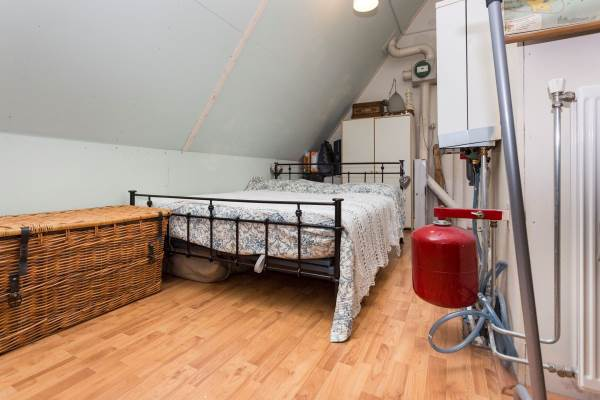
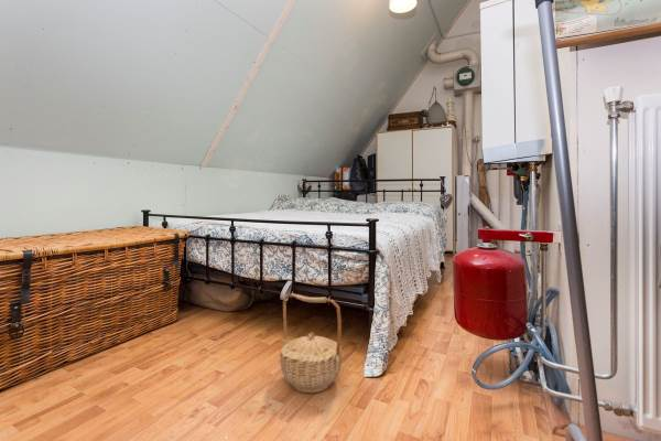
+ basket [279,292,343,395]
